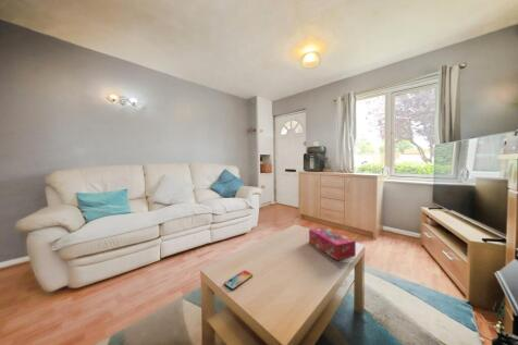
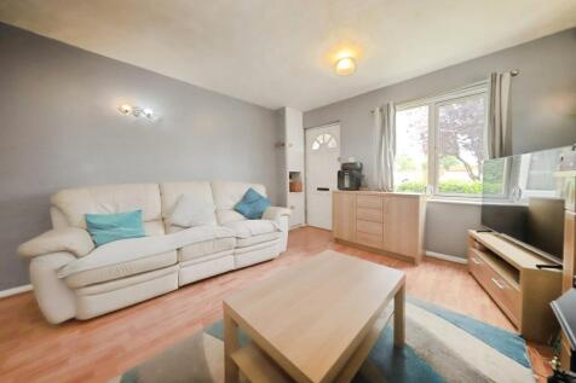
- tissue box [308,226,357,261]
- smartphone [223,269,254,291]
